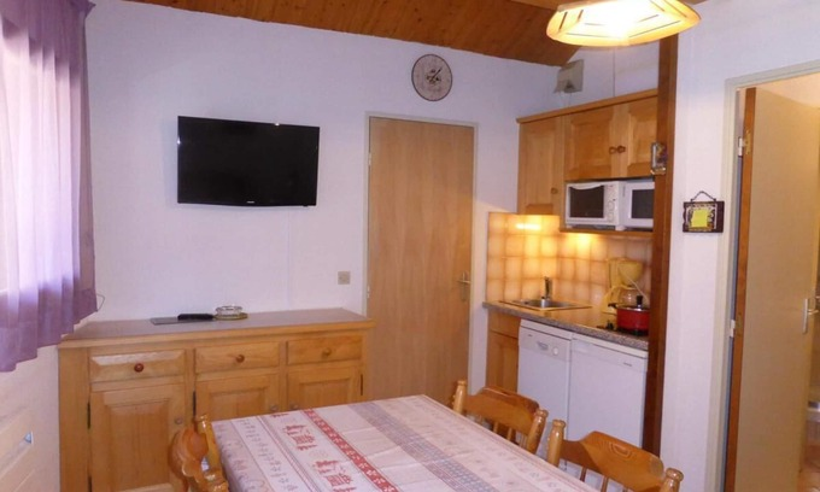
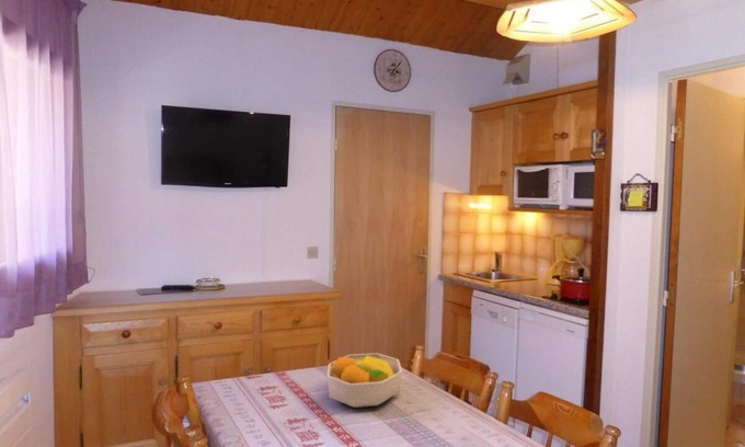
+ fruit bowl [326,352,403,409]
